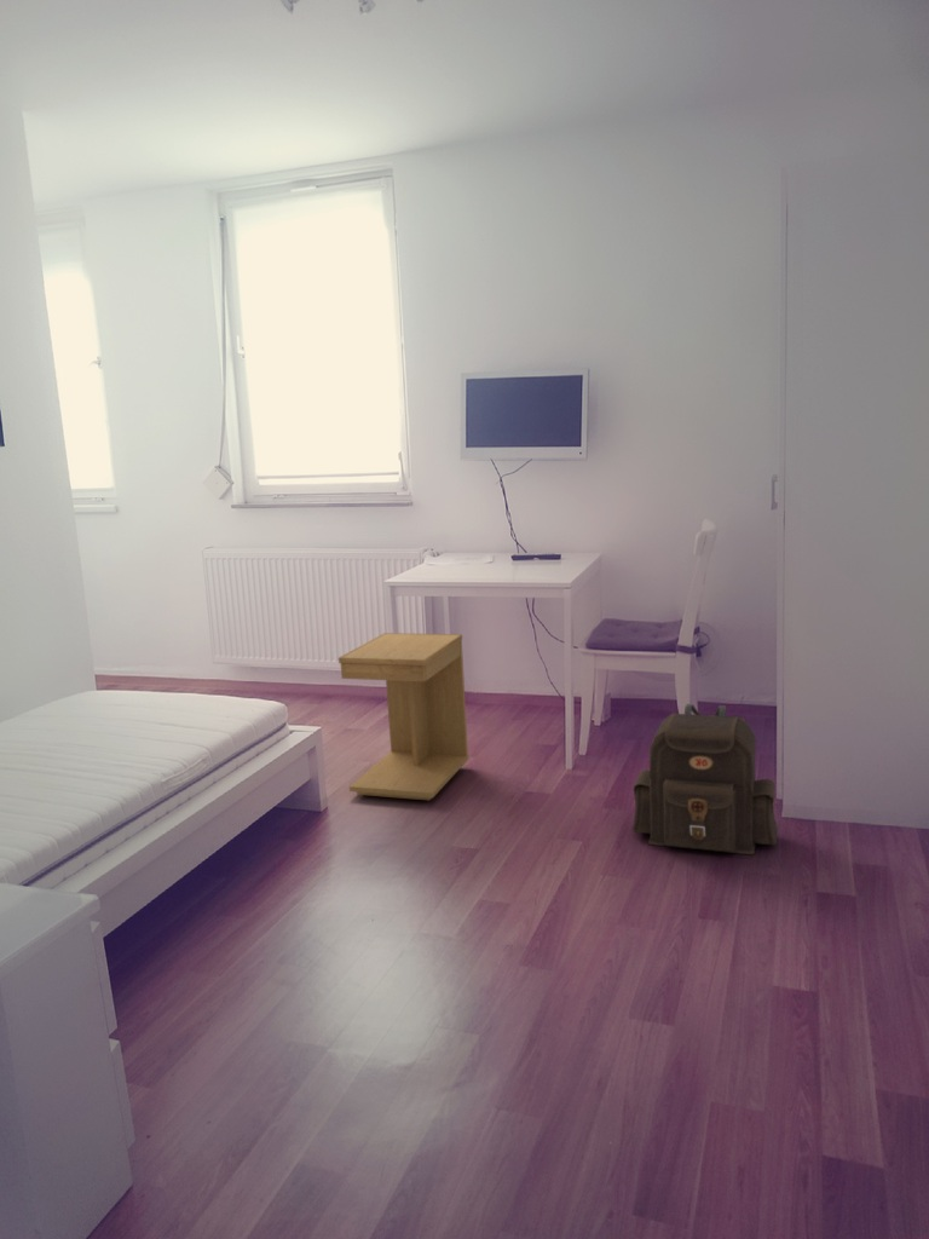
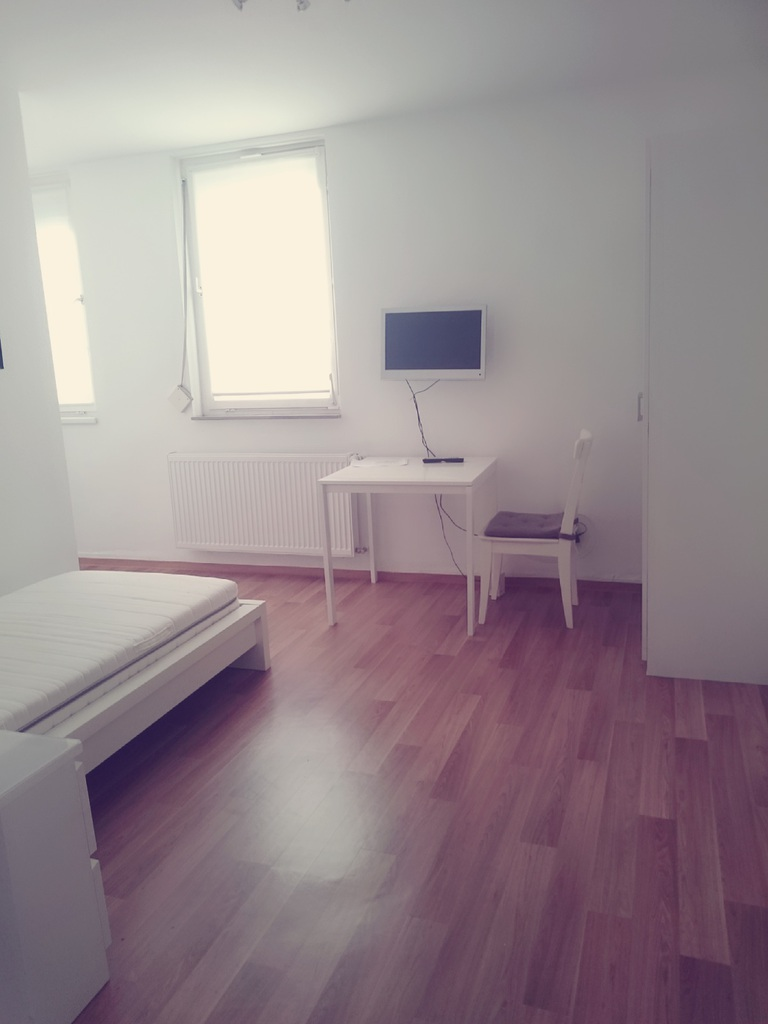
- side table [337,632,471,801]
- backpack [630,703,779,857]
